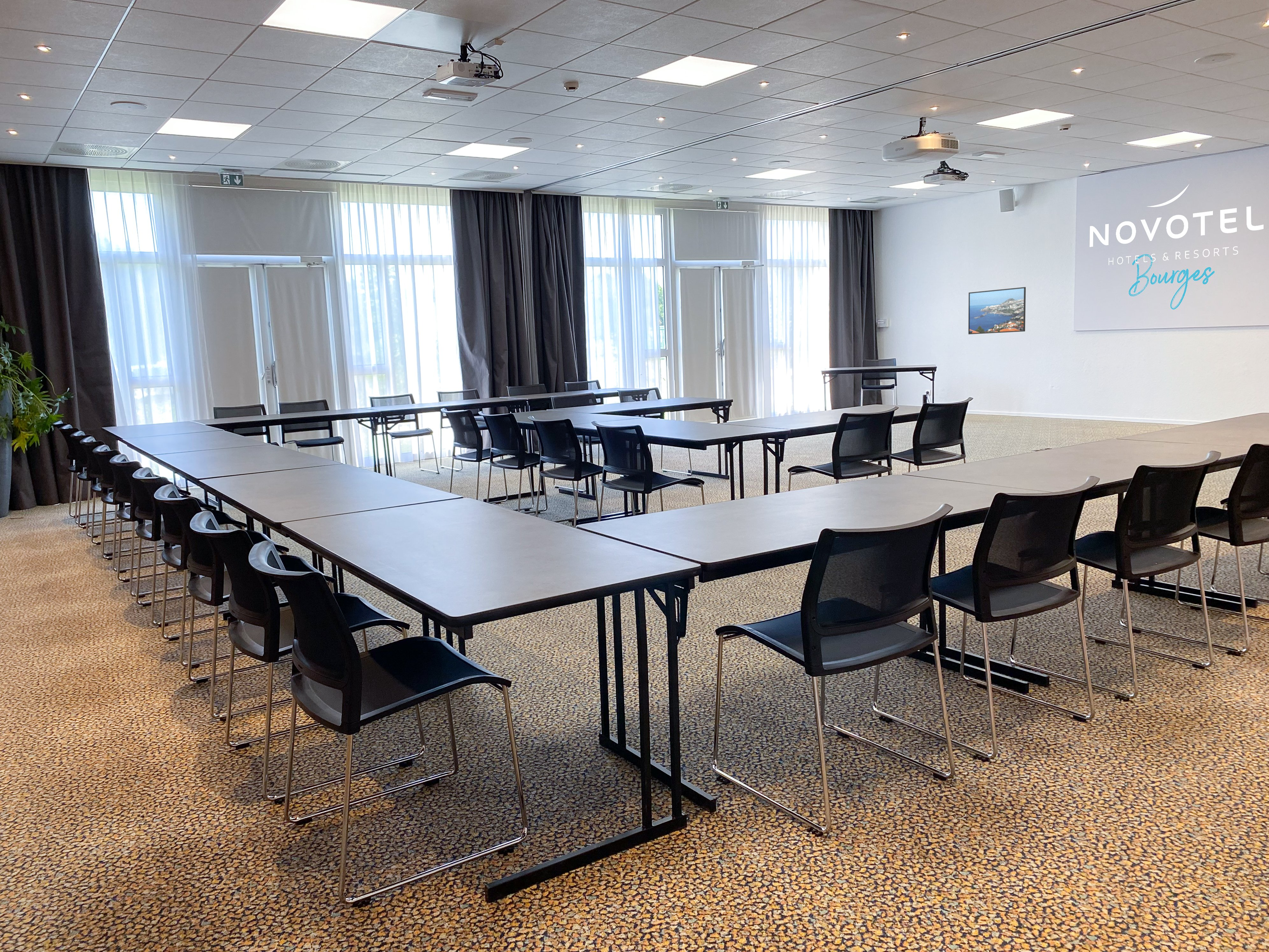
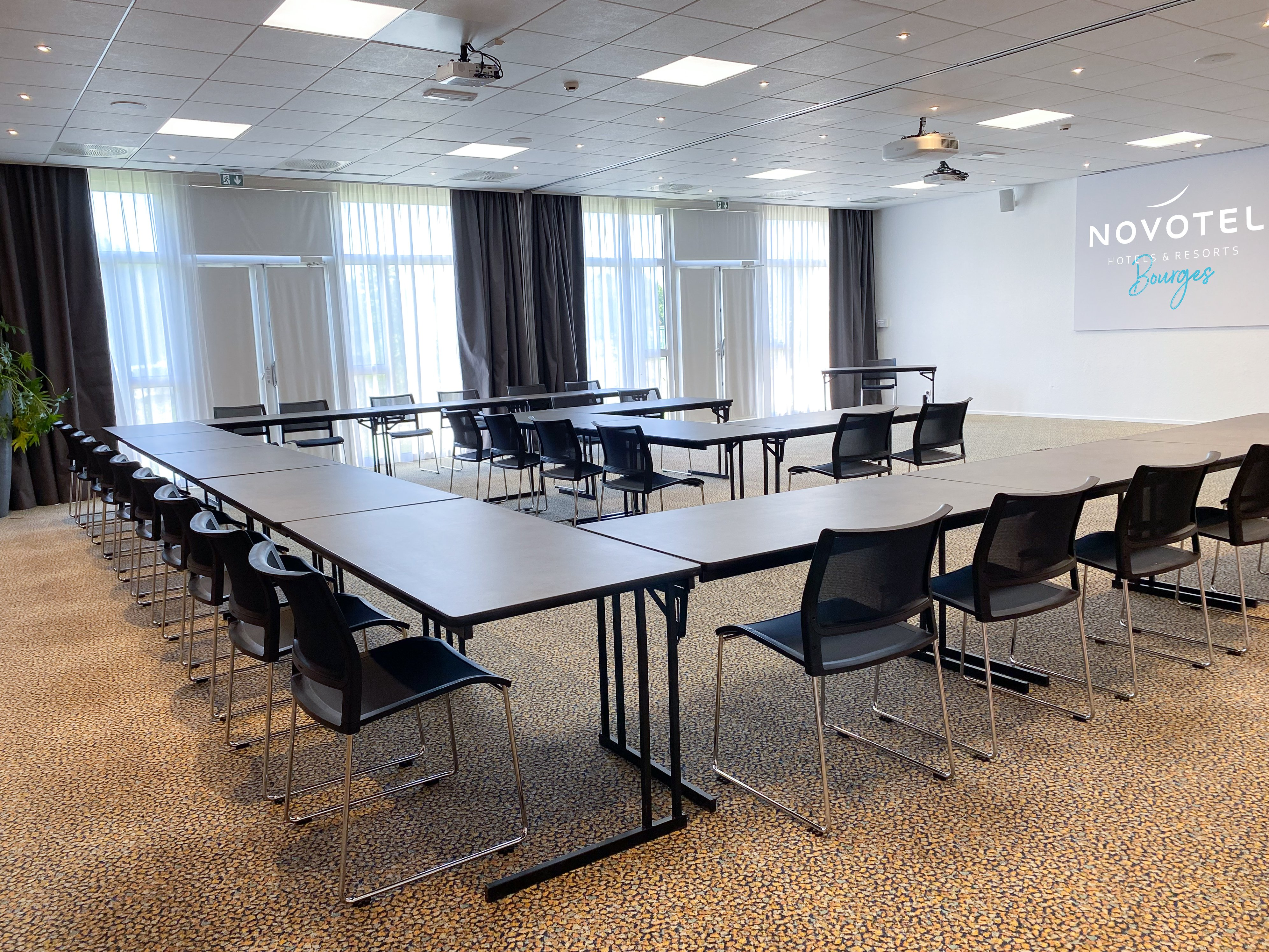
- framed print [968,287,1026,335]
